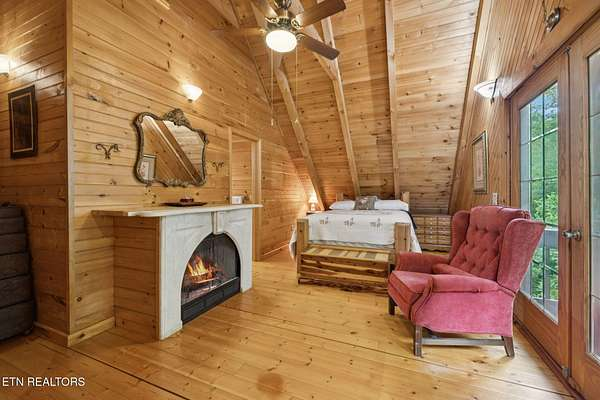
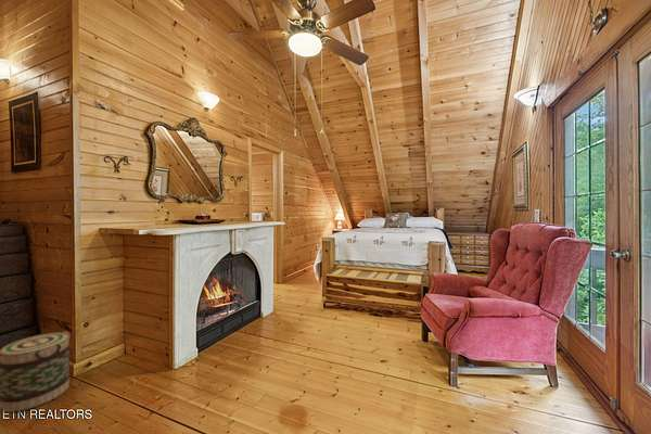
+ basket [0,331,72,413]
